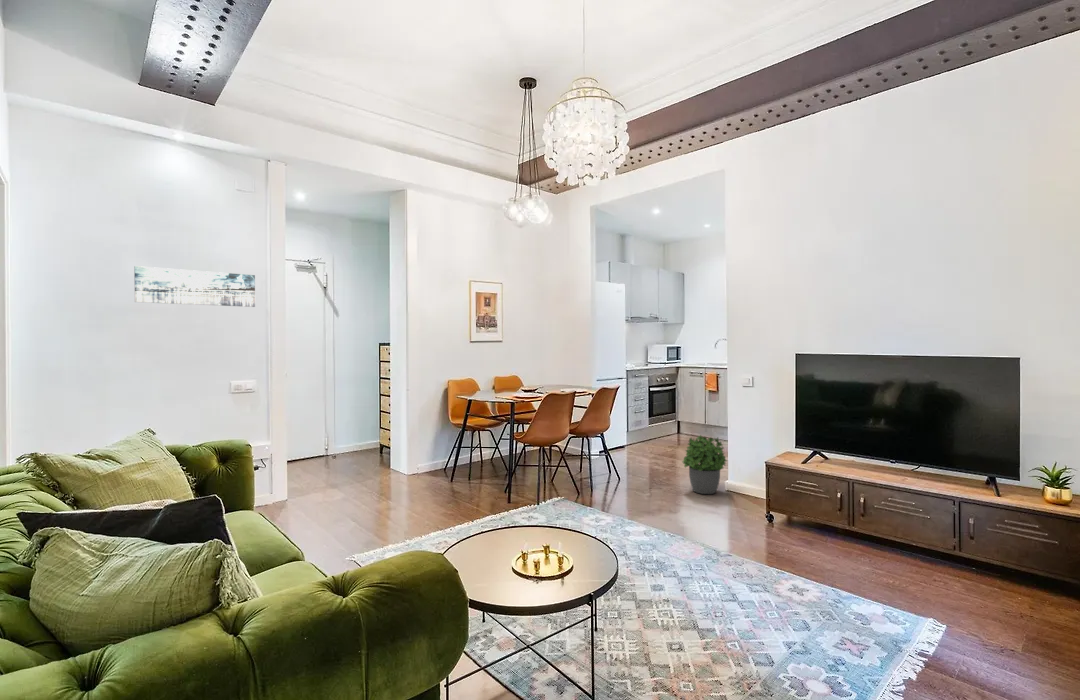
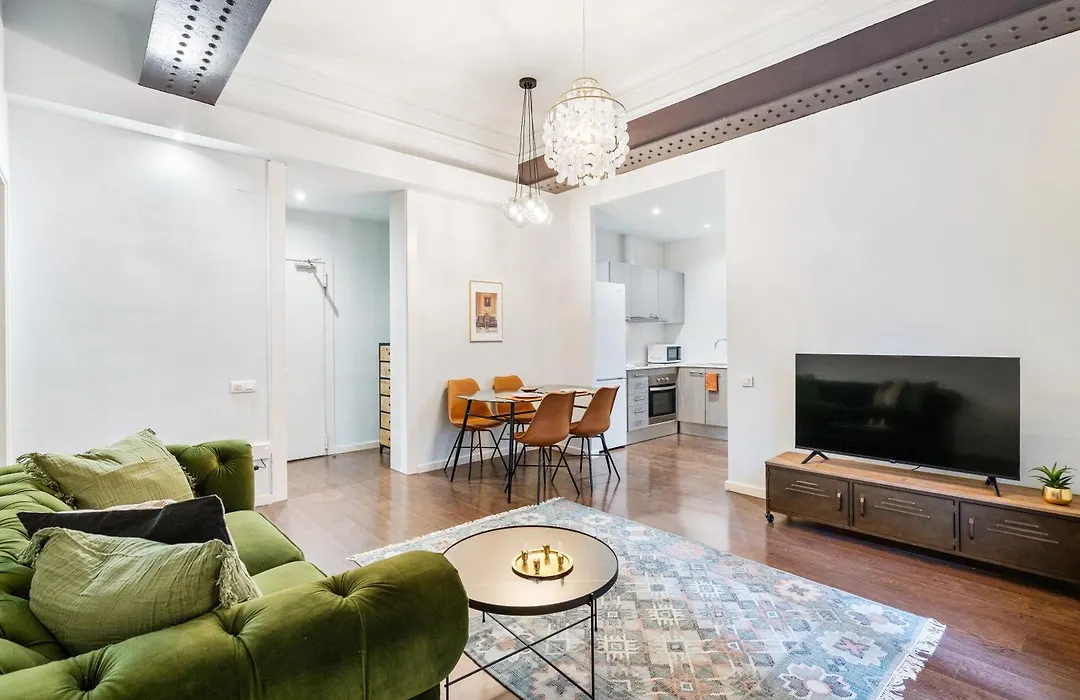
- potted plant [681,434,728,495]
- wall art [133,265,256,308]
